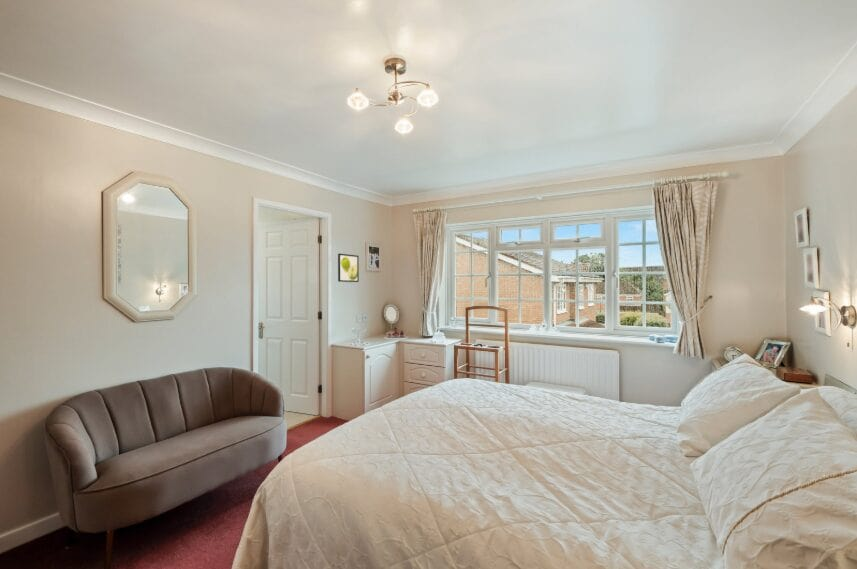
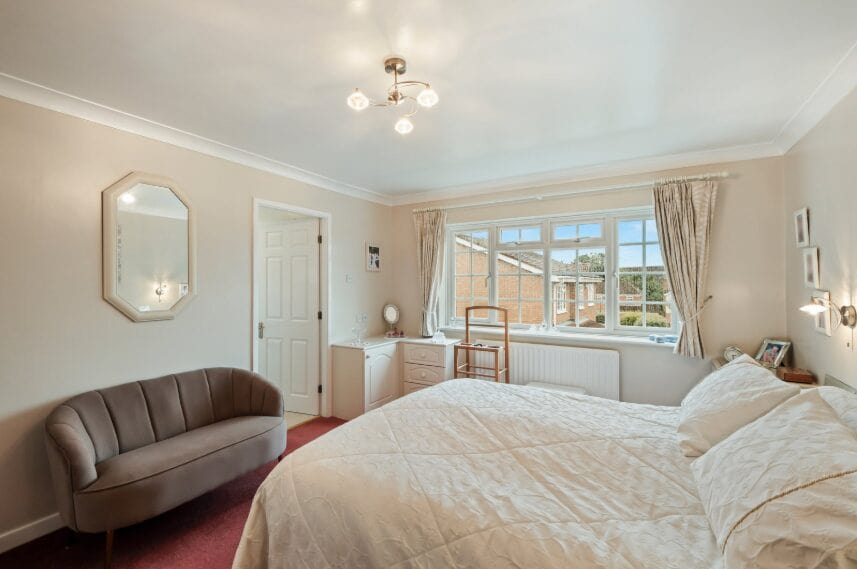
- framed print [337,253,360,283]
